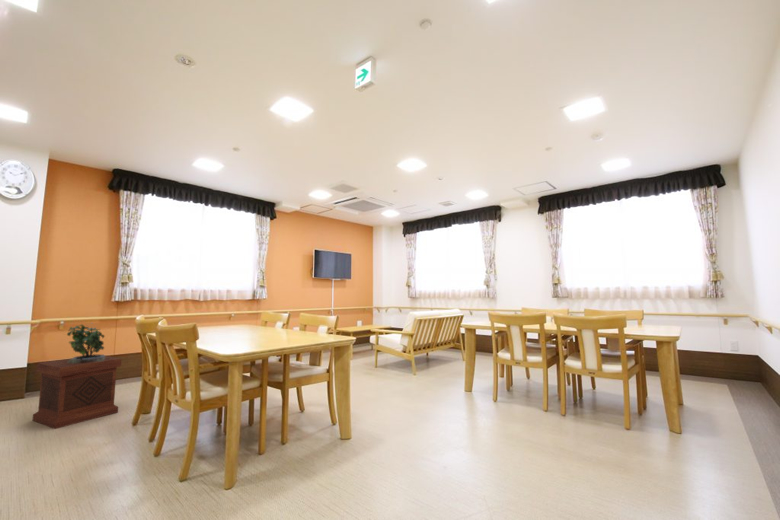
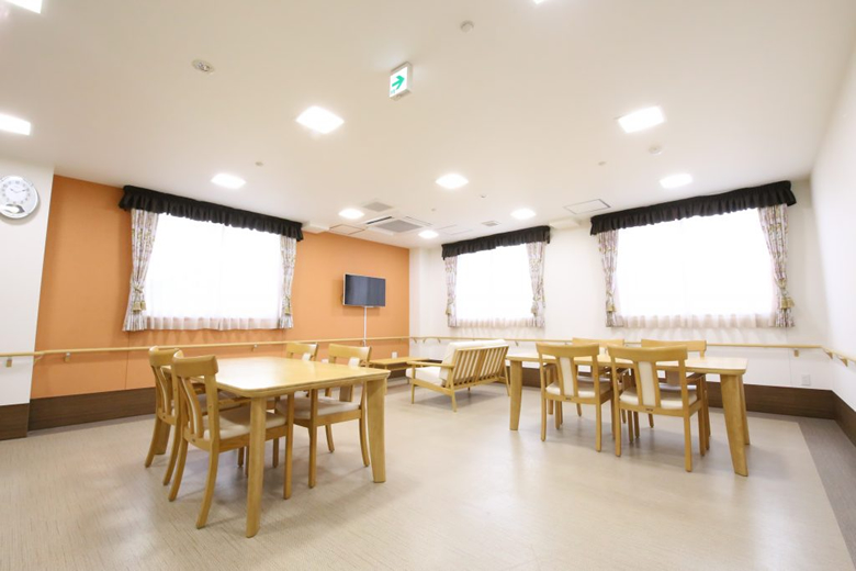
- potted plant [66,322,106,363]
- side table [32,355,122,430]
